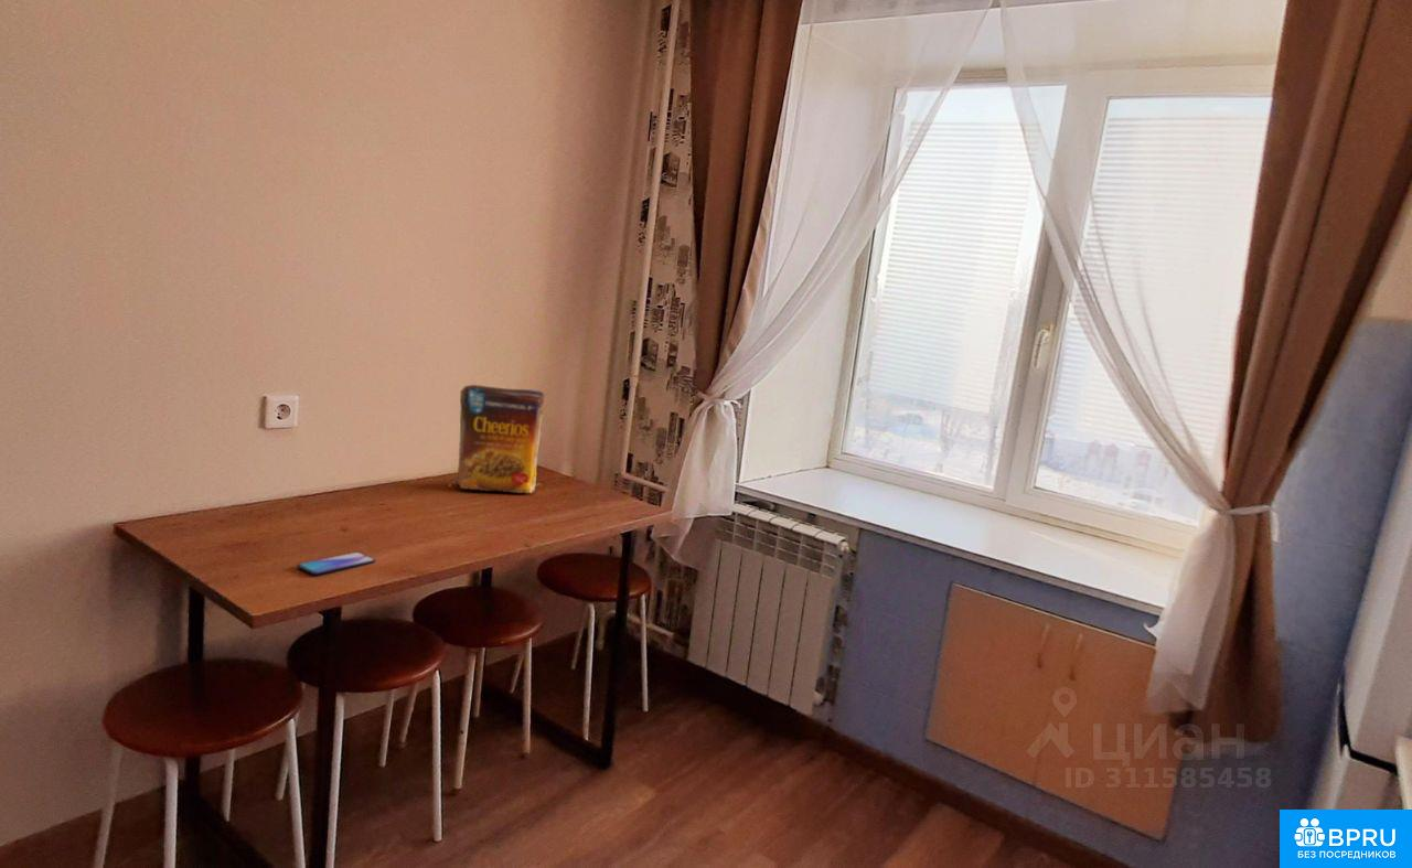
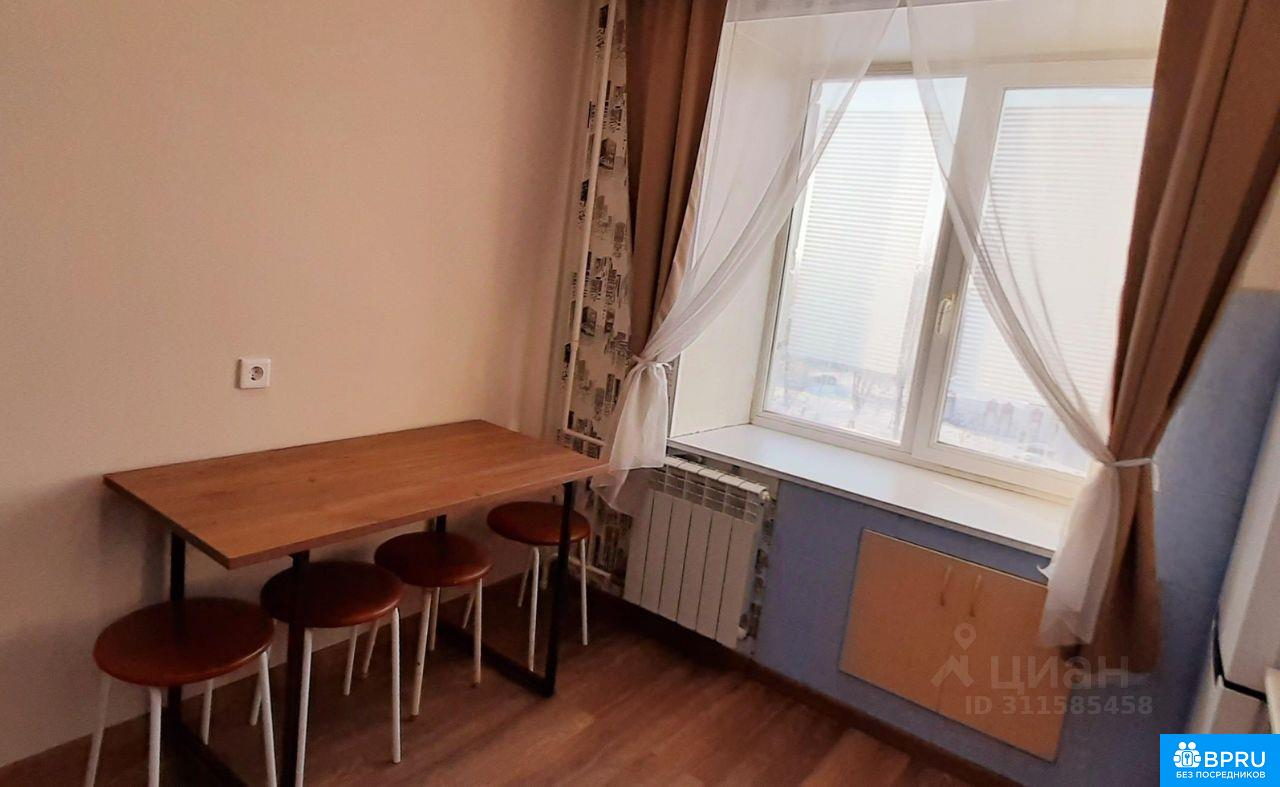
- cereal box [449,384,545,495]
- smartphone [296,551,376,576]
